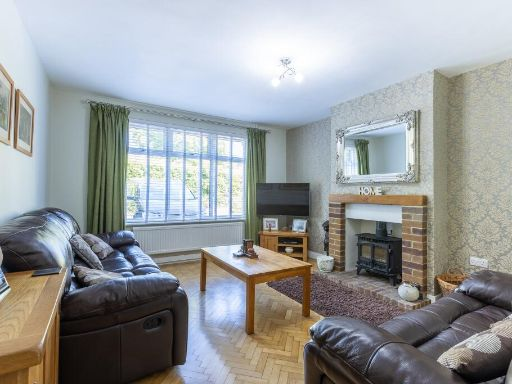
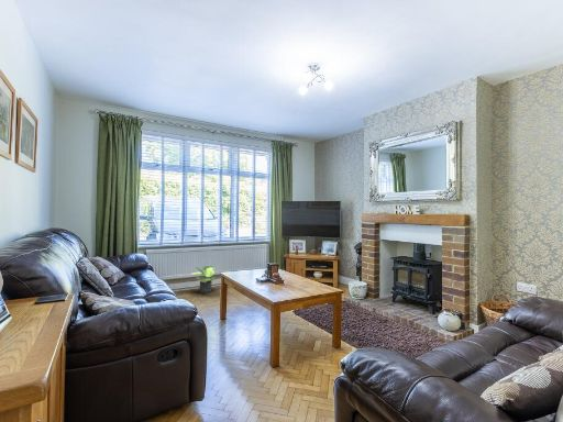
+ potted plant [190,264,216,295]
